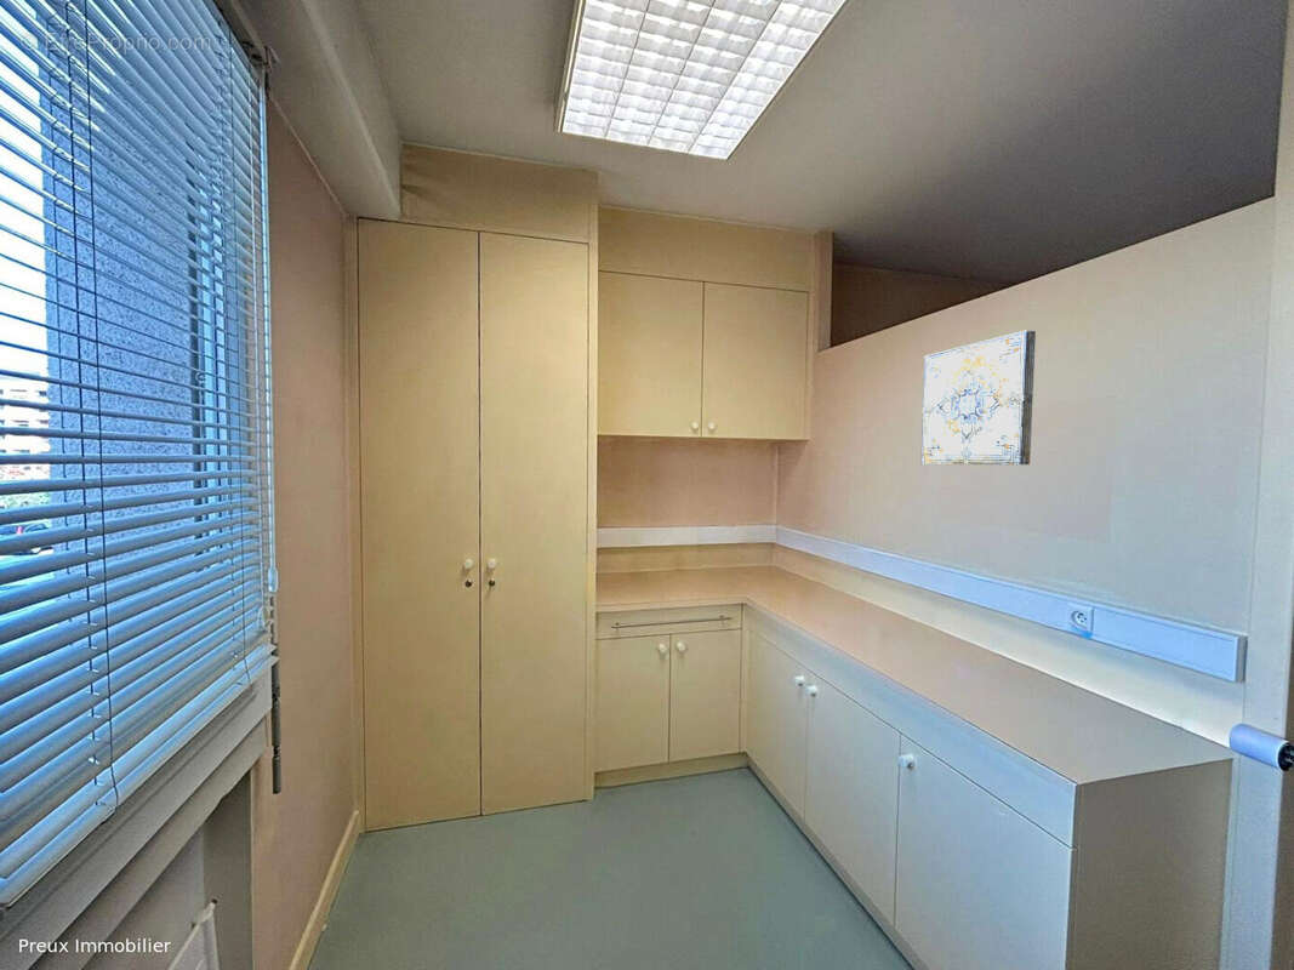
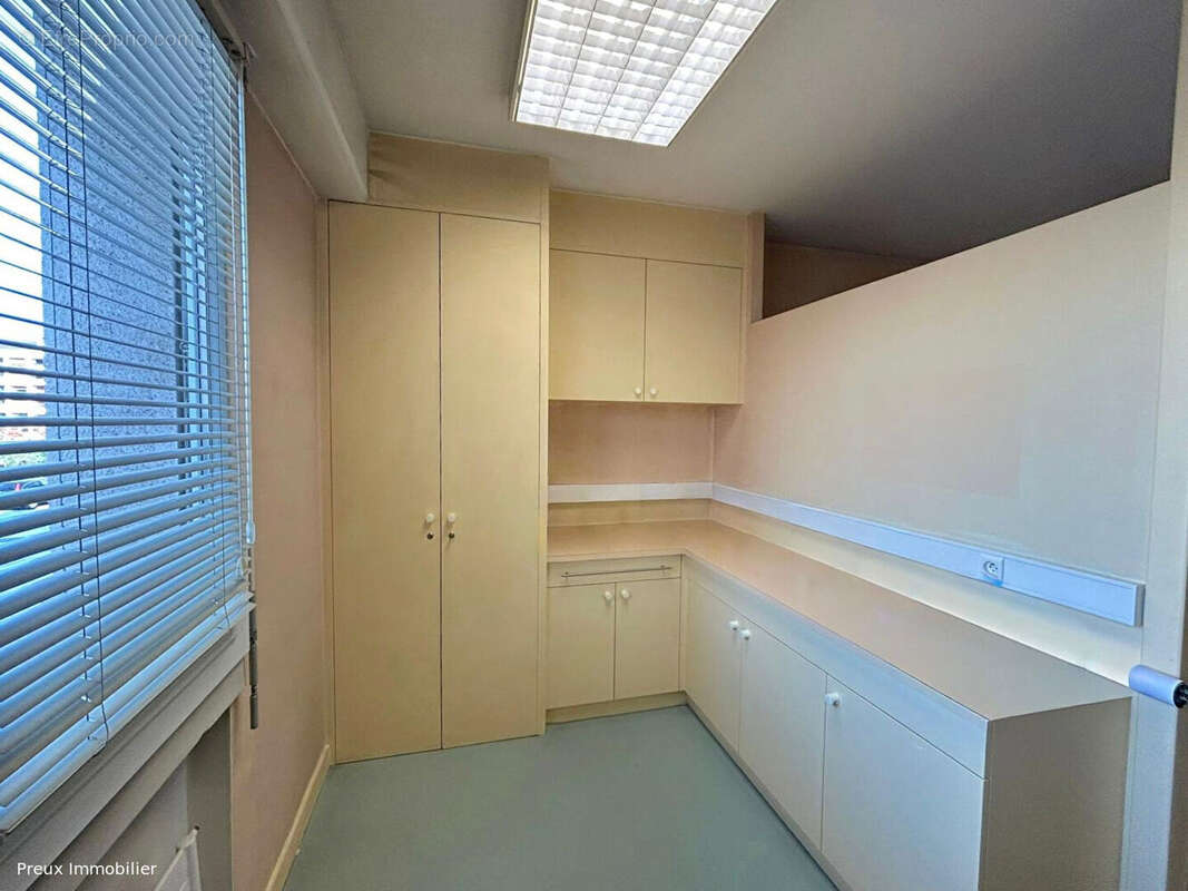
- wall art [920,329,1037,466]
